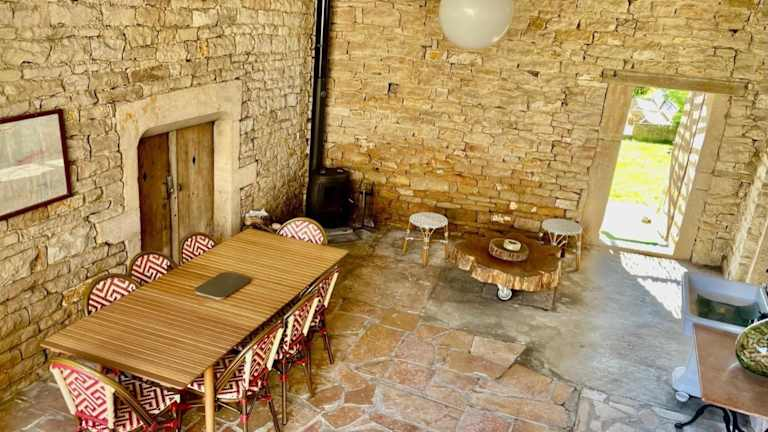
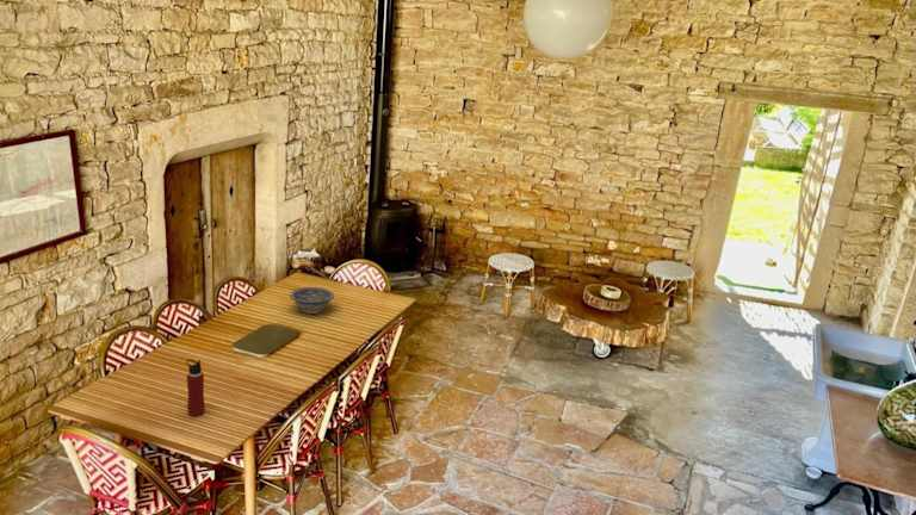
+ decorative bowl [289,286,335,315]
+ water bottle [185,359,206,417]
